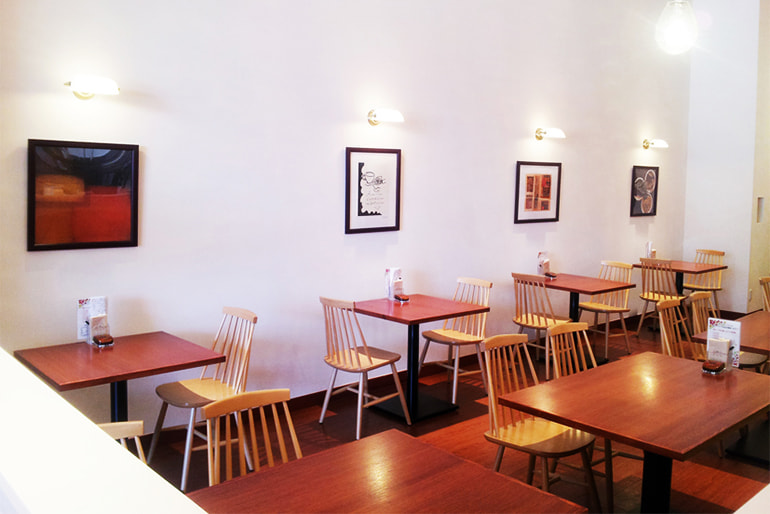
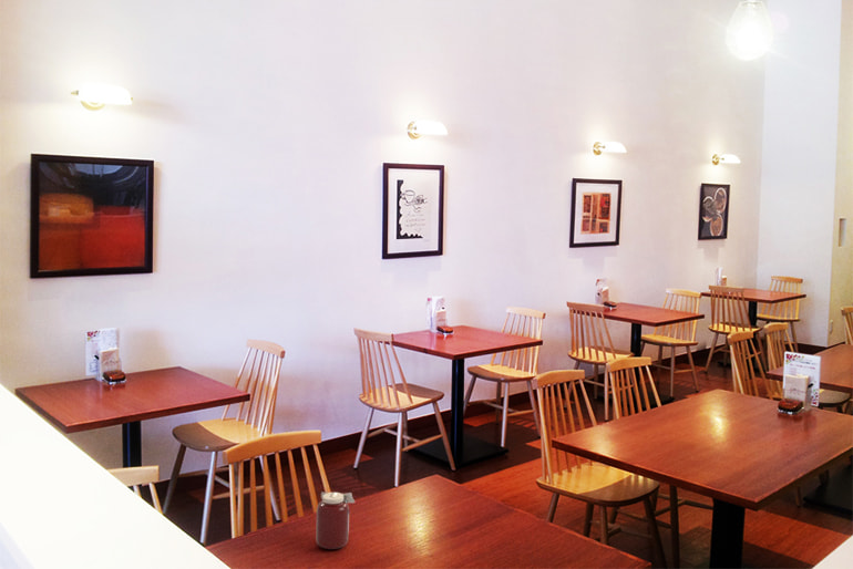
+ jar [315,492,356,550]
